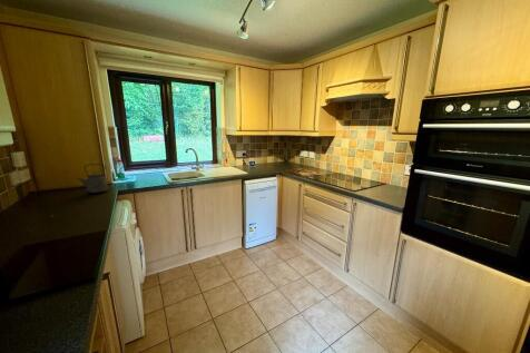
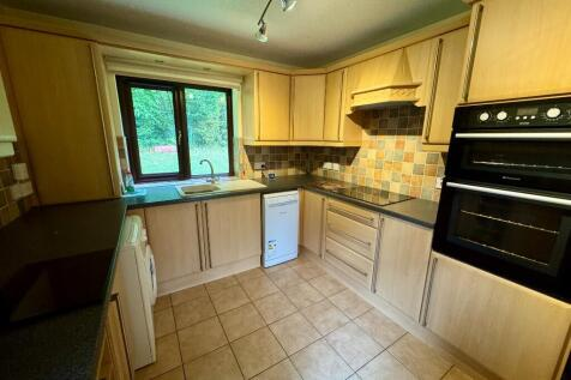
- kettle [76,163,109,195]
